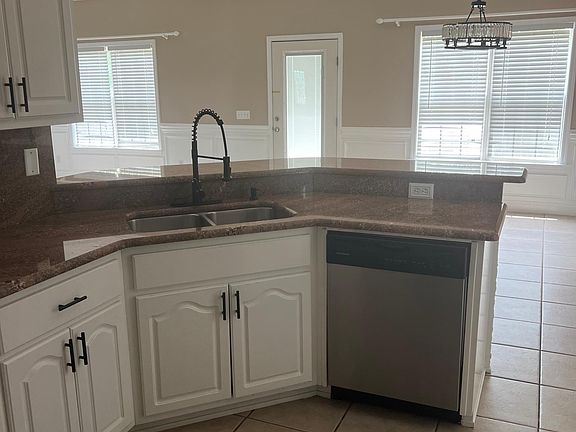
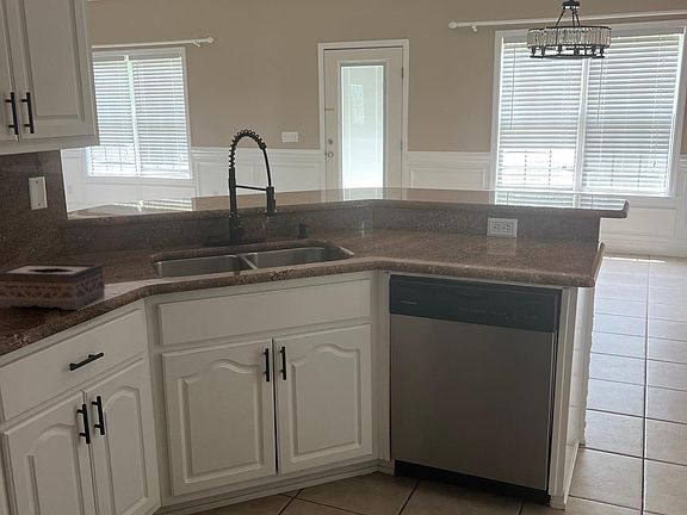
+ tissue box [0,261,106,311]
